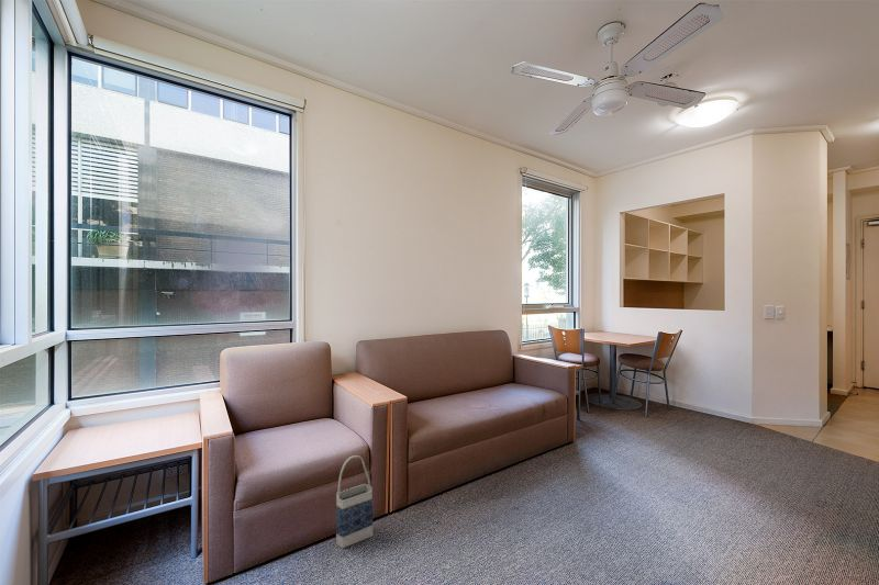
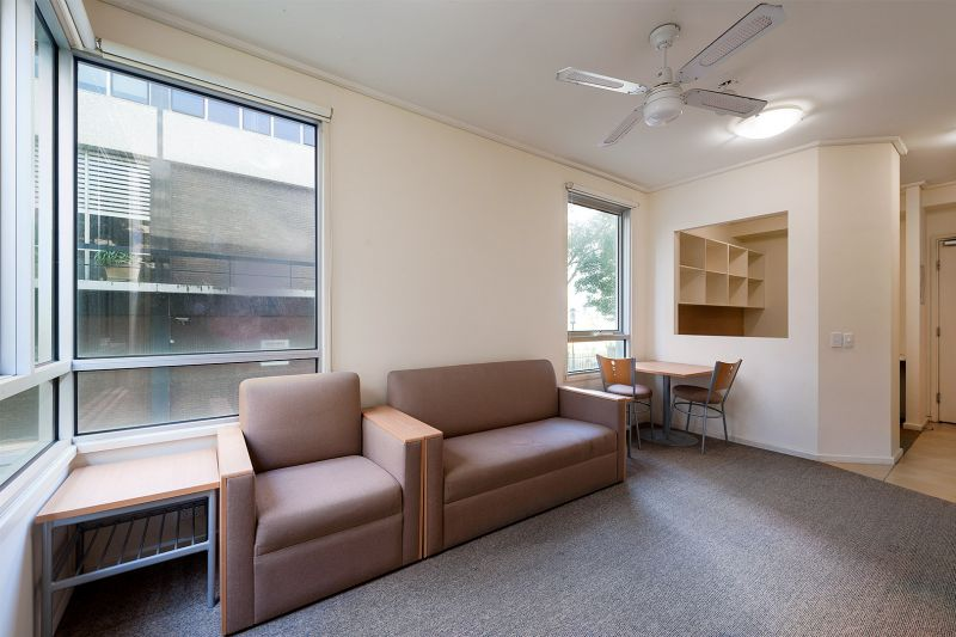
- bag [335,454,374,549]
